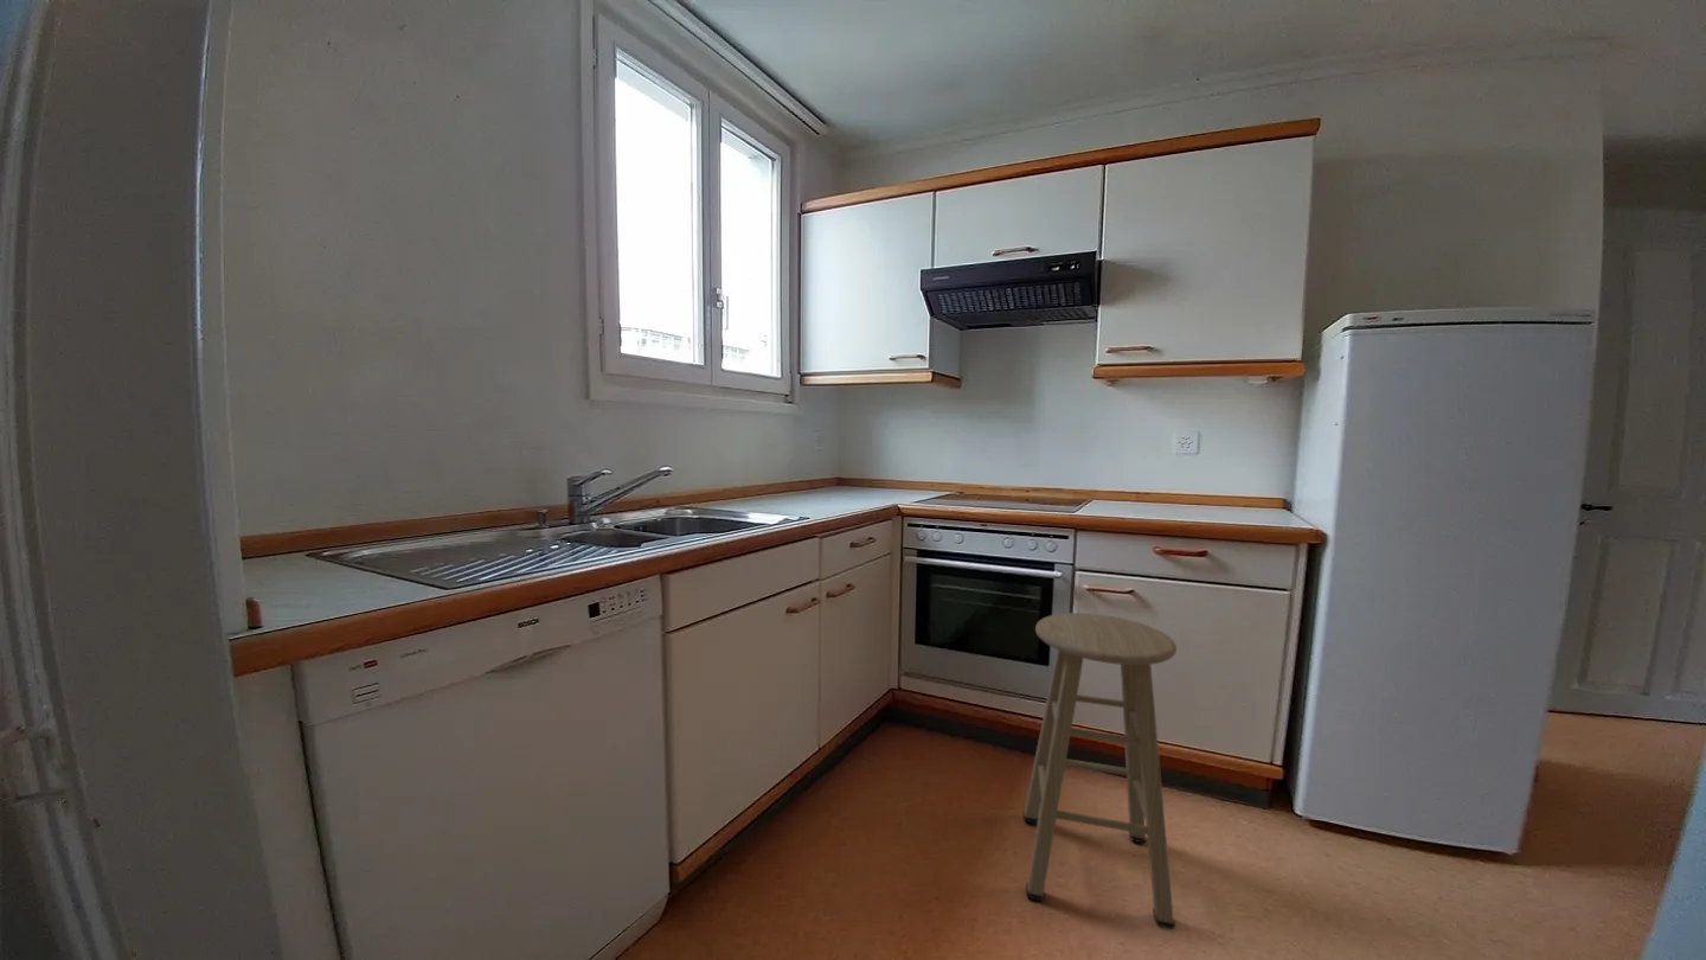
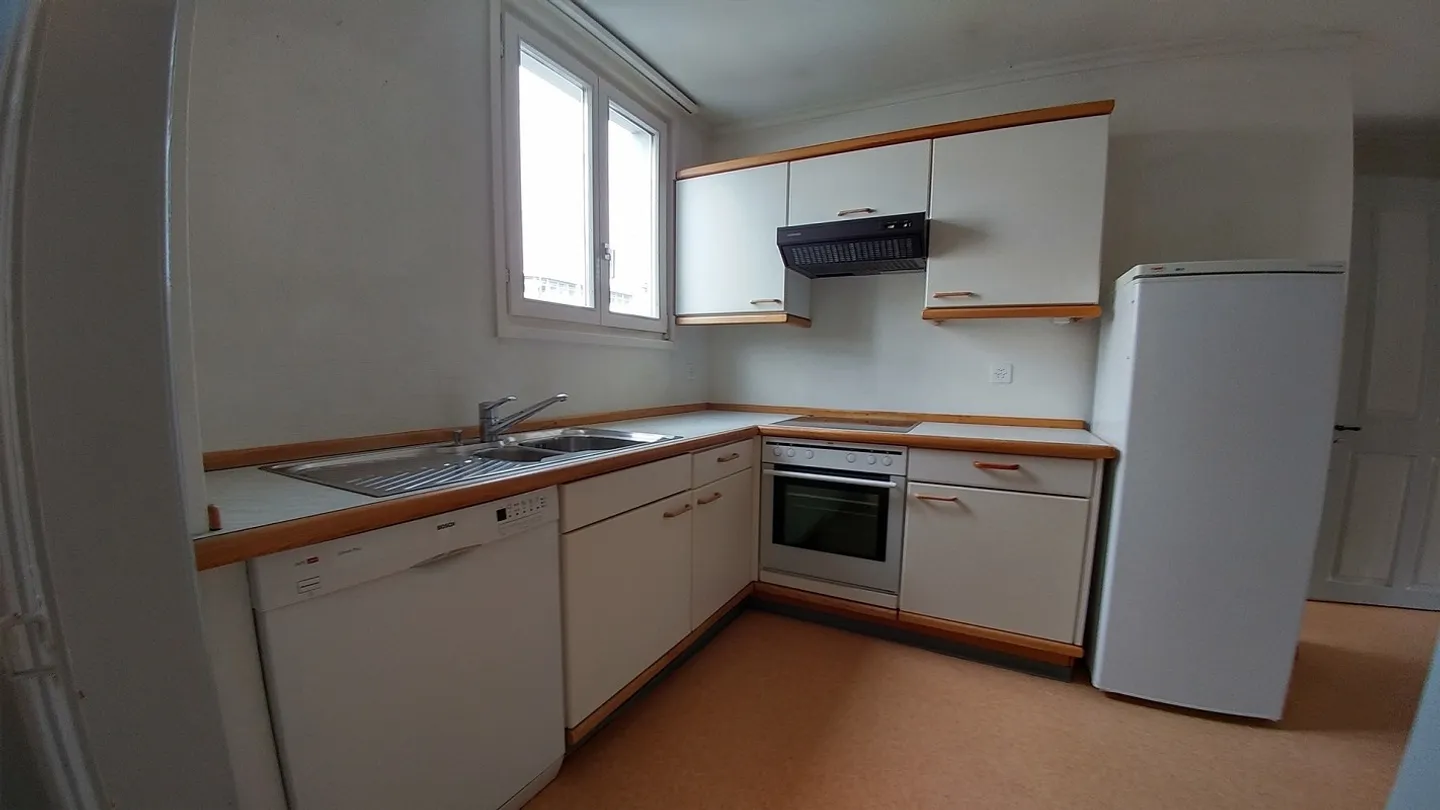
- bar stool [1022,612,1178,930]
